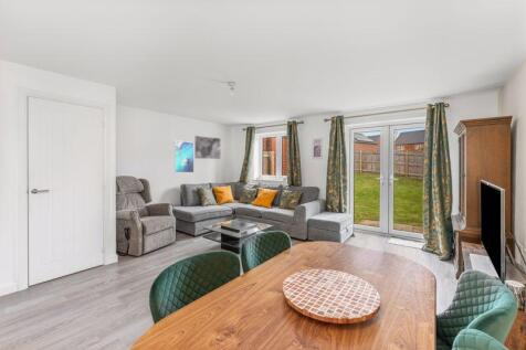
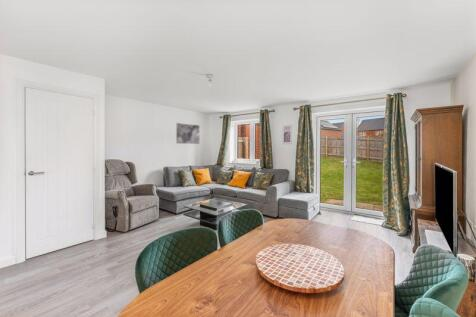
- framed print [173,139,196,174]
